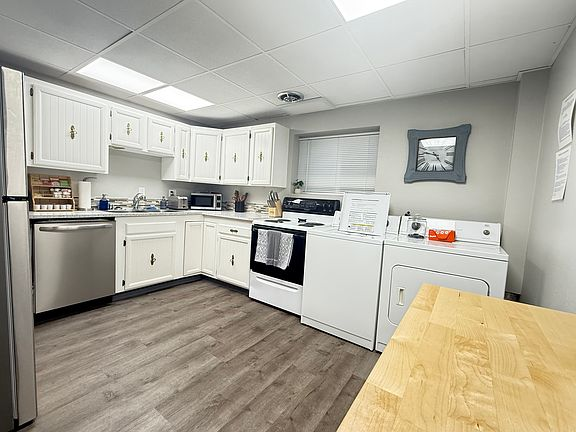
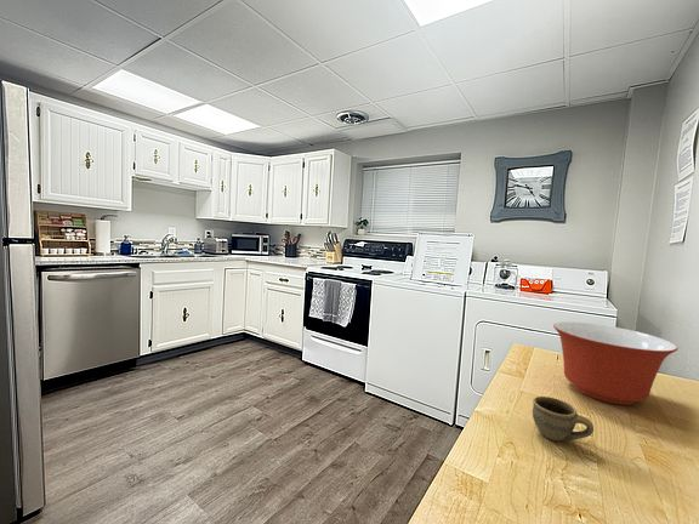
+ cup [532,395,595,442]
+ mixing bowl [552,320,680,406]
